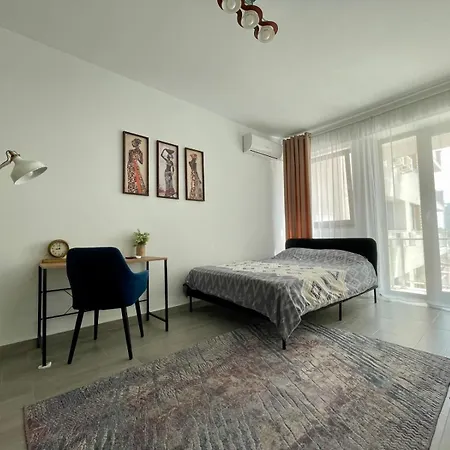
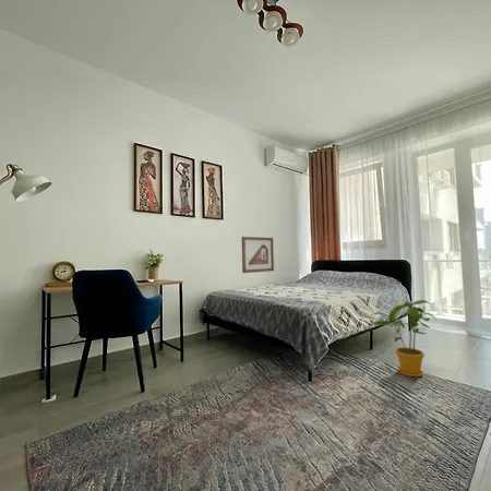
+ picture frame [241,236,275,274]
+ house plant [370,299,438,378]
